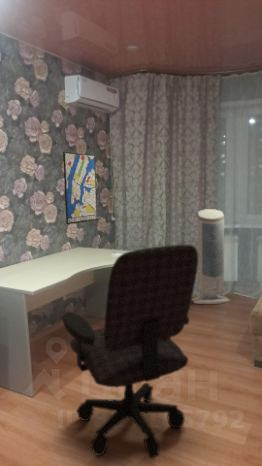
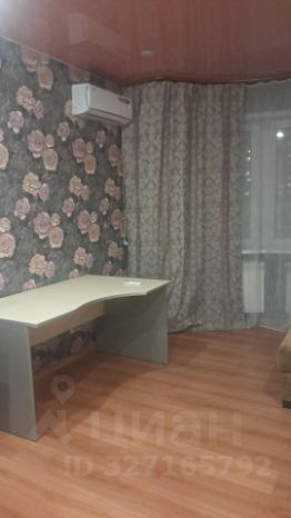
- air purifier [191,208,231,305]
- wall art [62,151,98,225]
- office chair [62,243,198,459]
